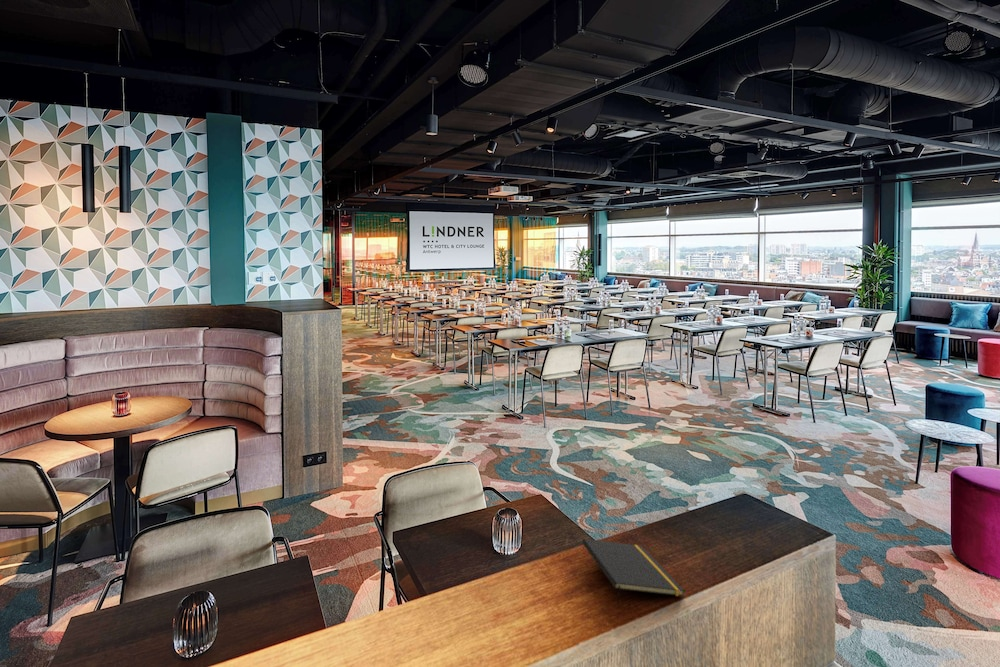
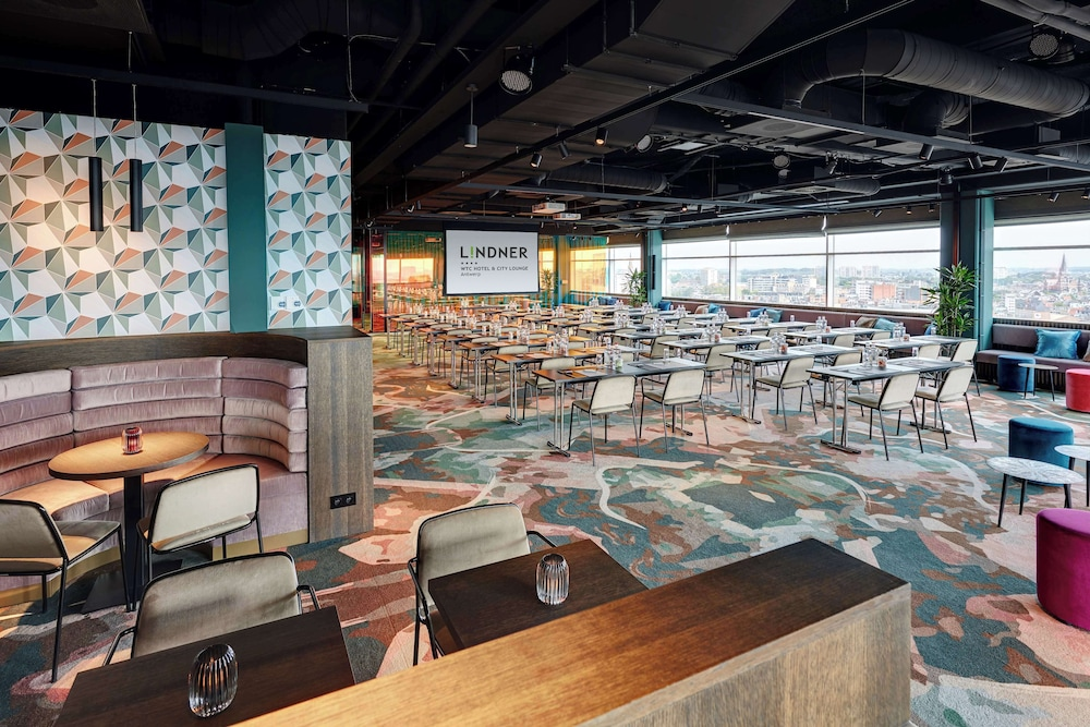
- notepad [581,538,686,606]
